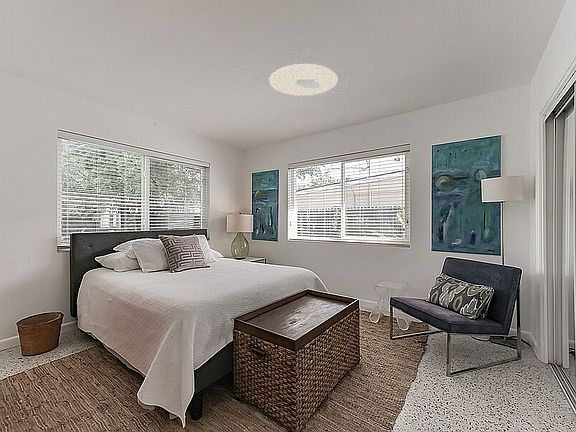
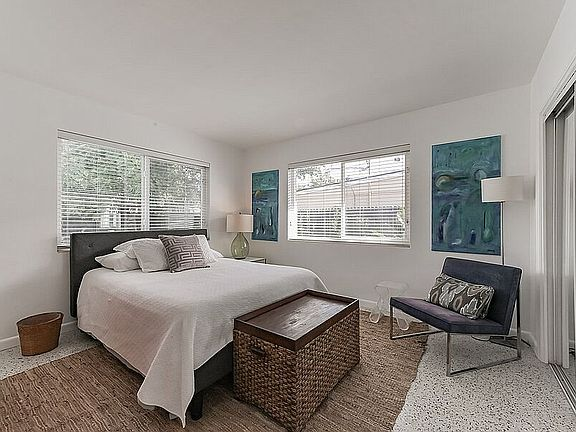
- ceiling light [269,63,339,97]
